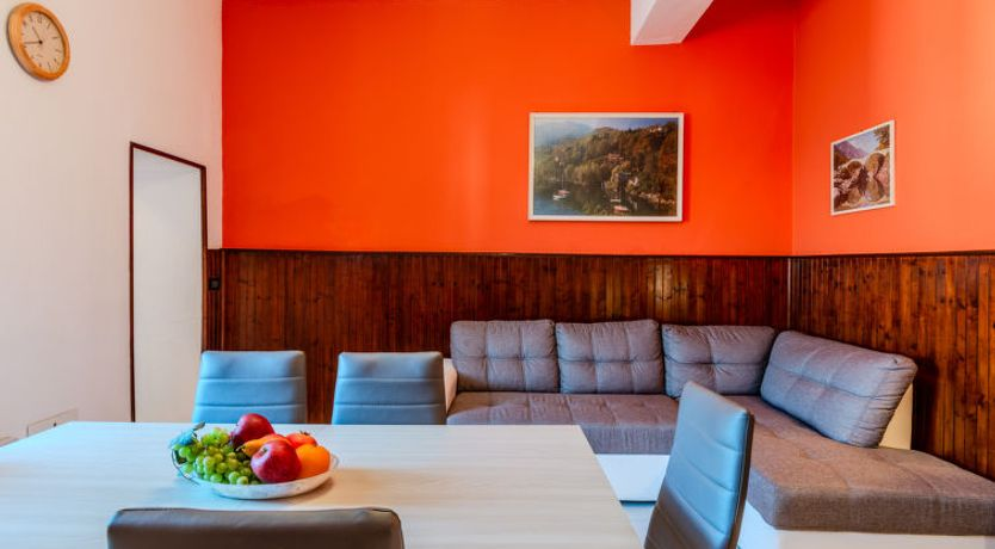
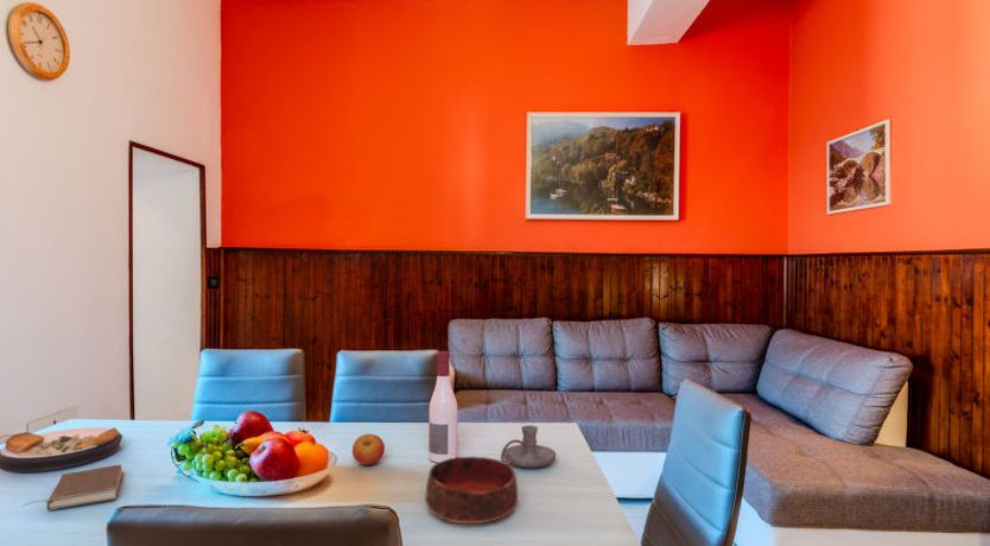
+ plate [0,426,123,474]
+ alcohol [427,350,458,463]
+ candle holder [500,424,558,469]
+ book [21,463,125,512]
+ bowl [425,456,519,525]
+ apple [351,433,386,466]
